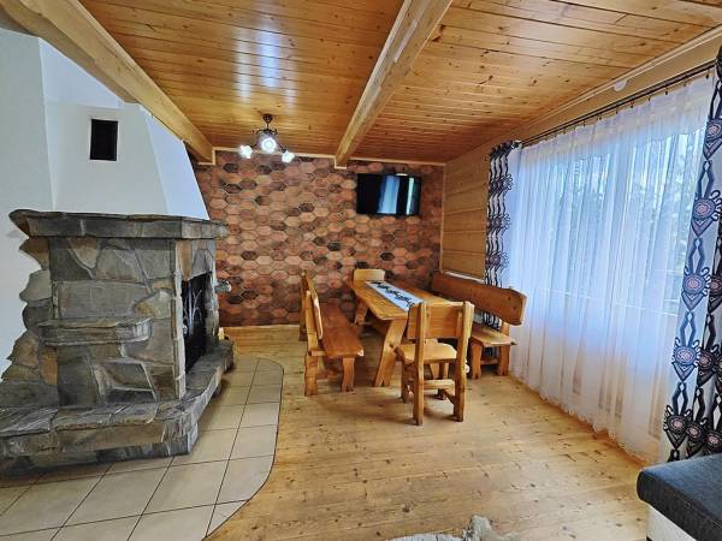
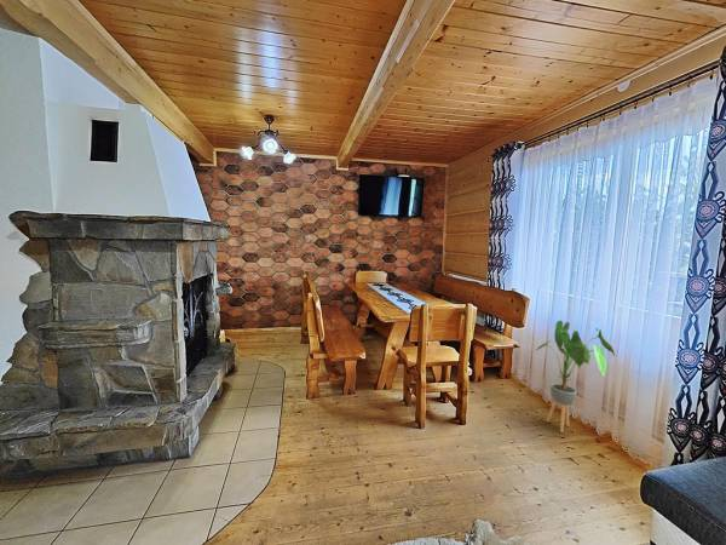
+ house plant [534,320,616,434]
